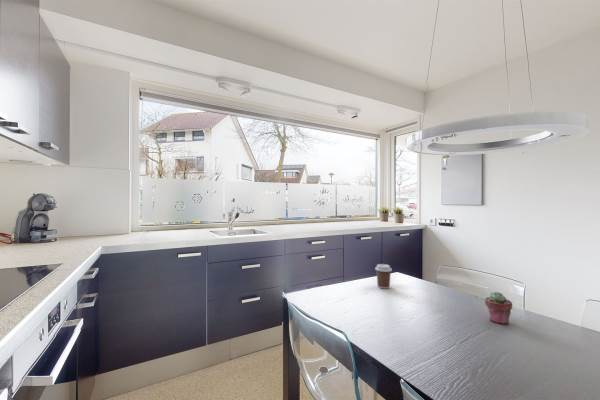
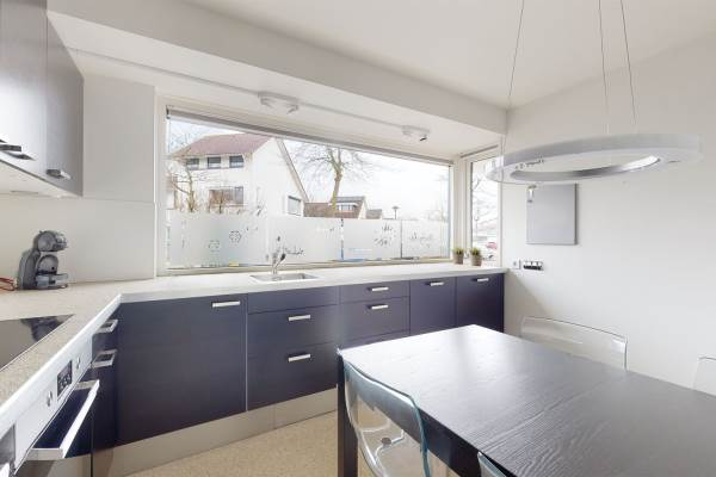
- coffee cup [374,263,393,290]
- potted succulent [484,291,513,325]
